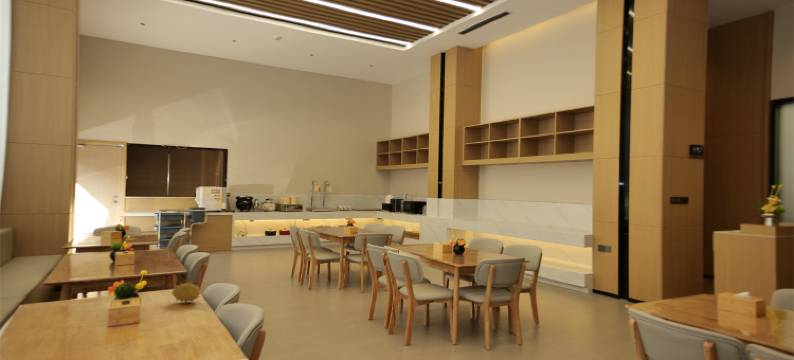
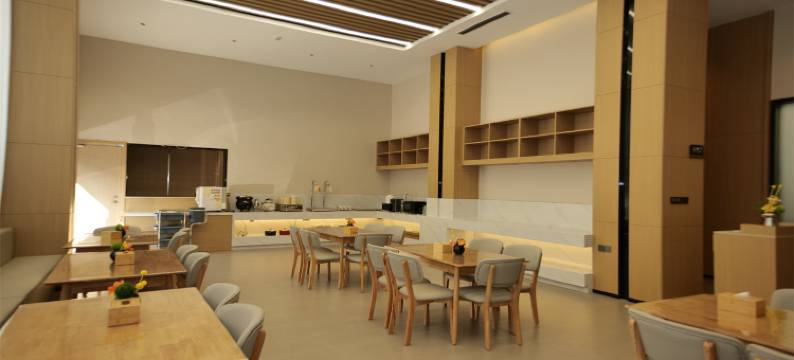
- fruit [170,281,202,304]
